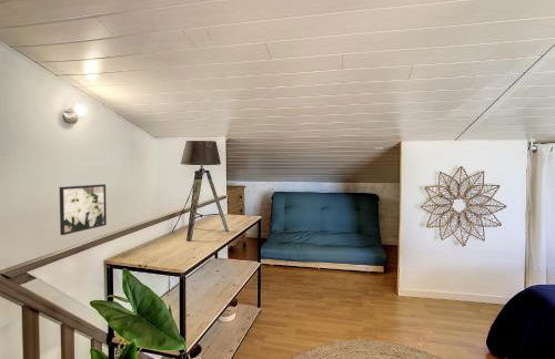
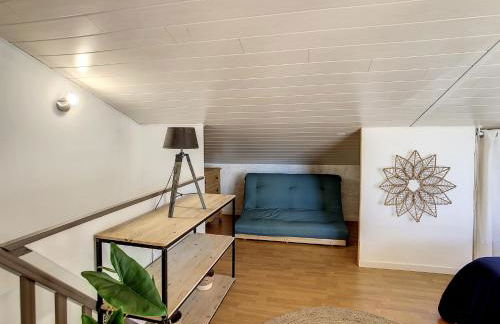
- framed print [59,183,108,236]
